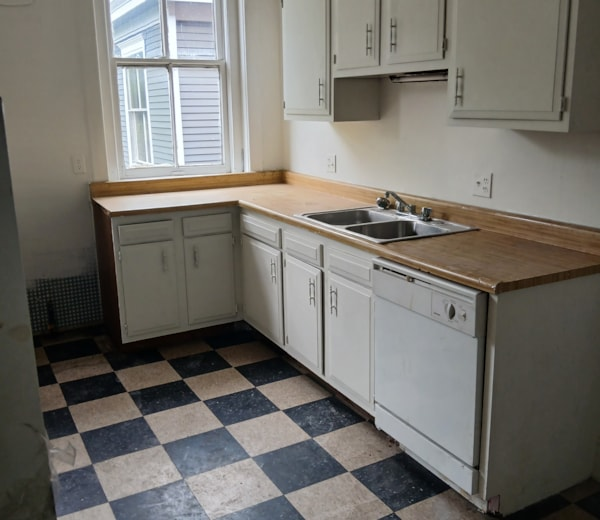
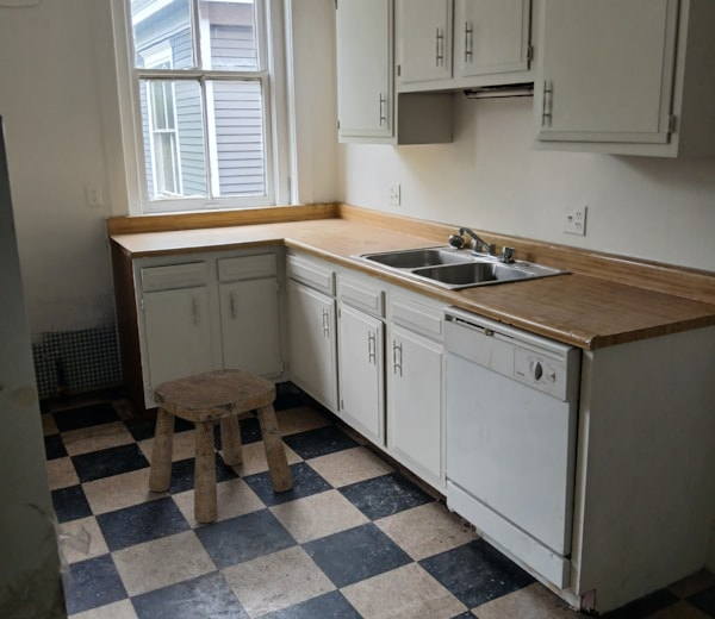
+ stool [148,368,294,524]
